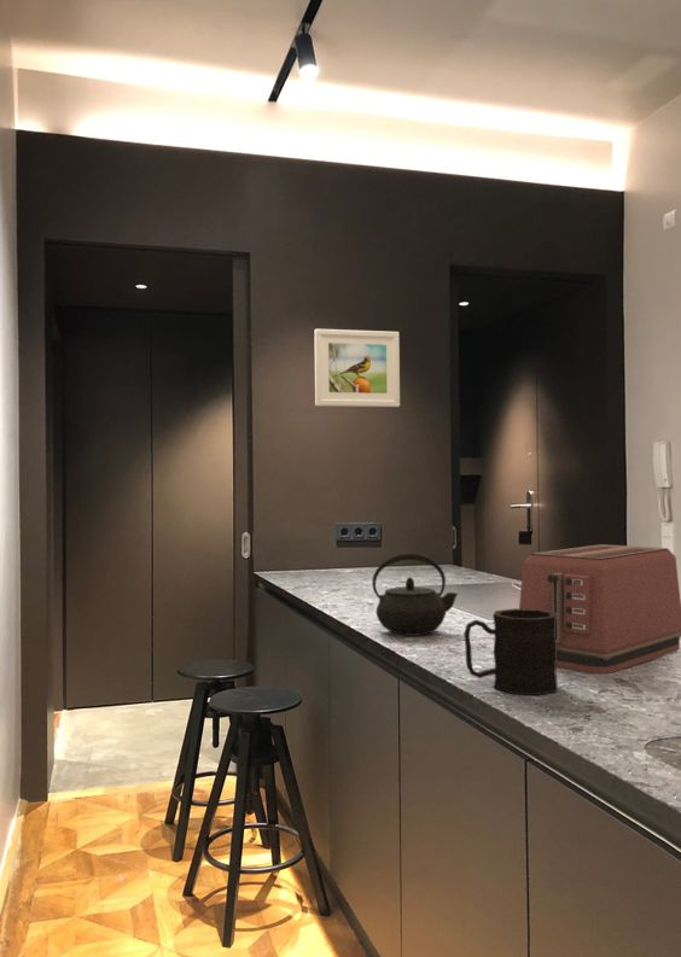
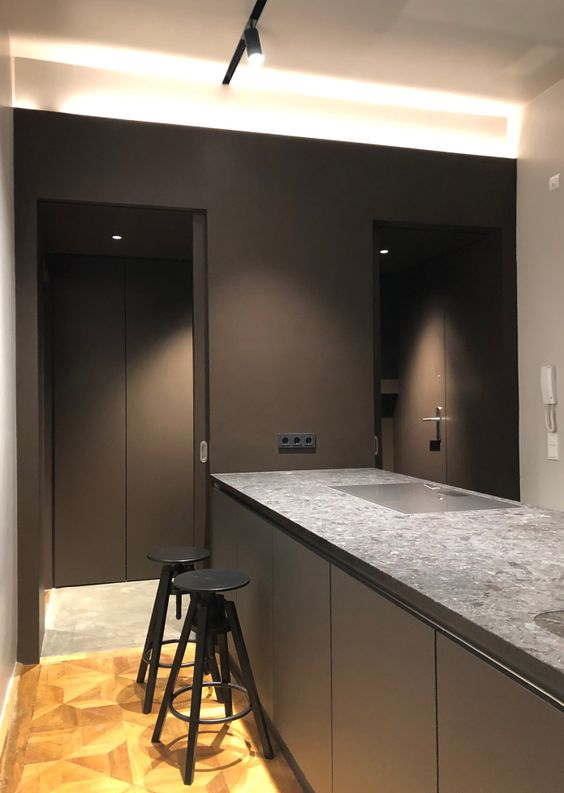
- kettle [371,553,459,637]
- toaster [518,543,681,675]
- mug [462,607,559,696]
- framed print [313,328,401,408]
